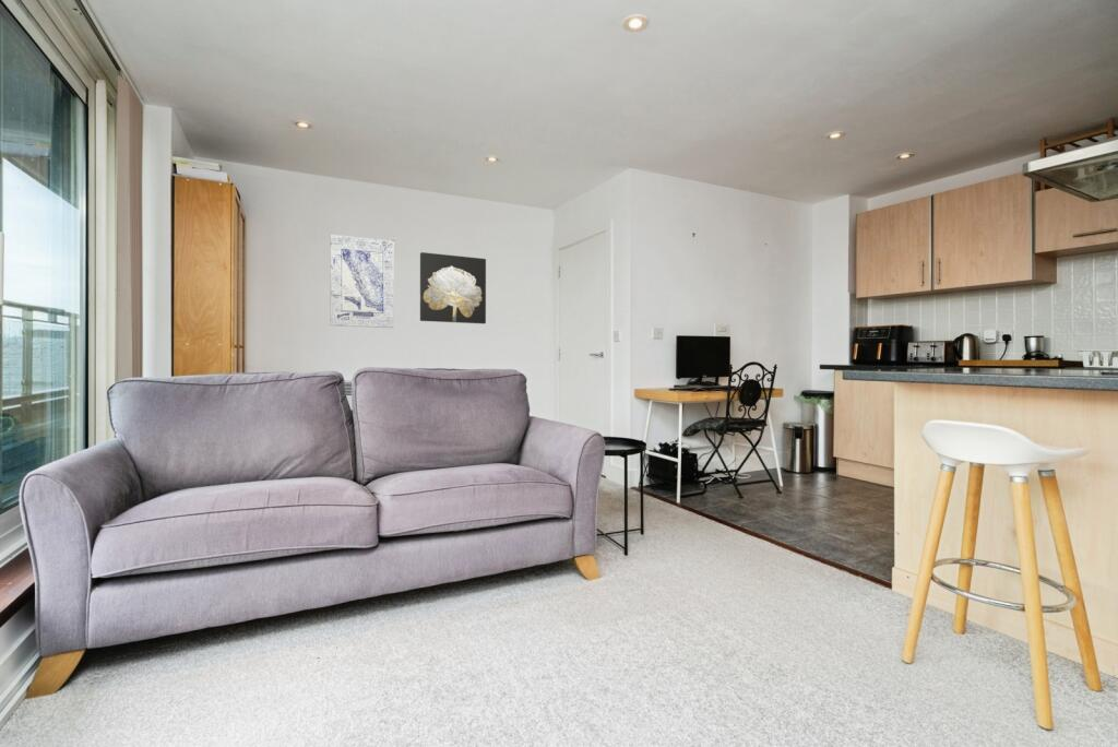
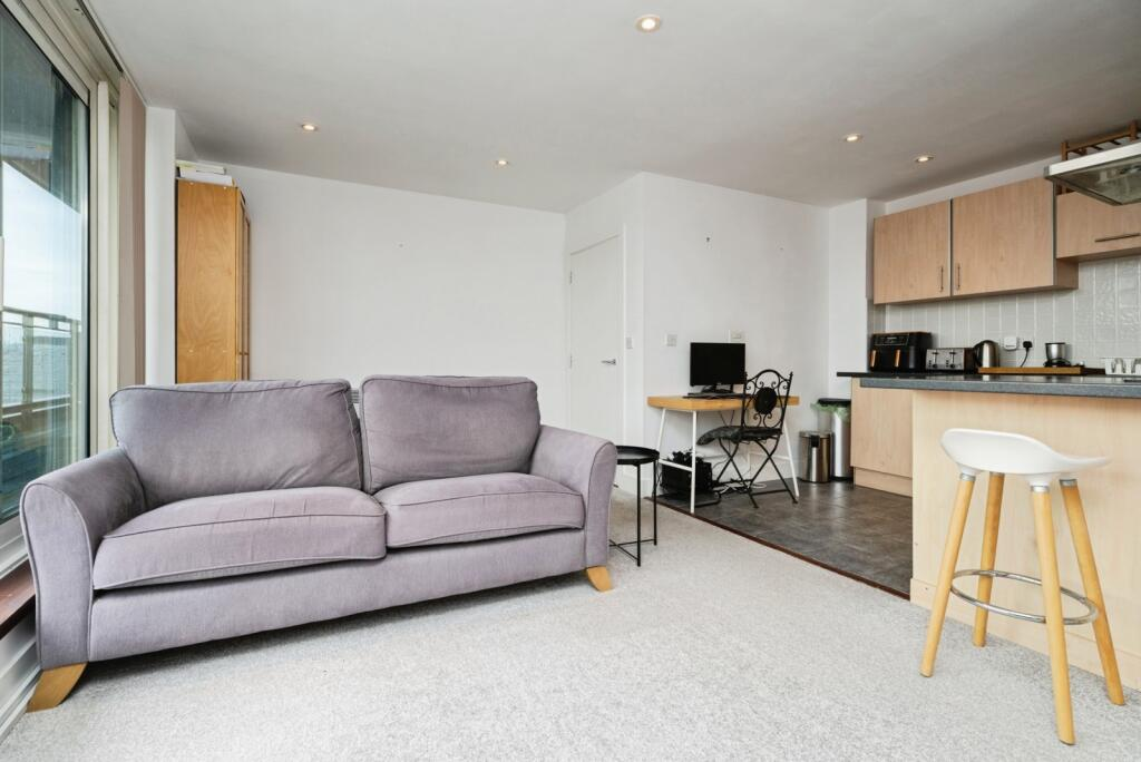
- wall art [329,234,395,329]
- wall art [419,251,487,324]
